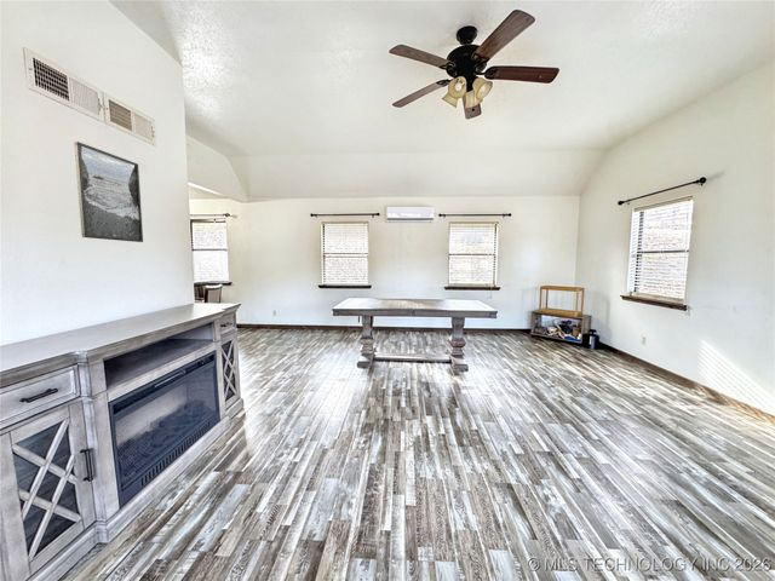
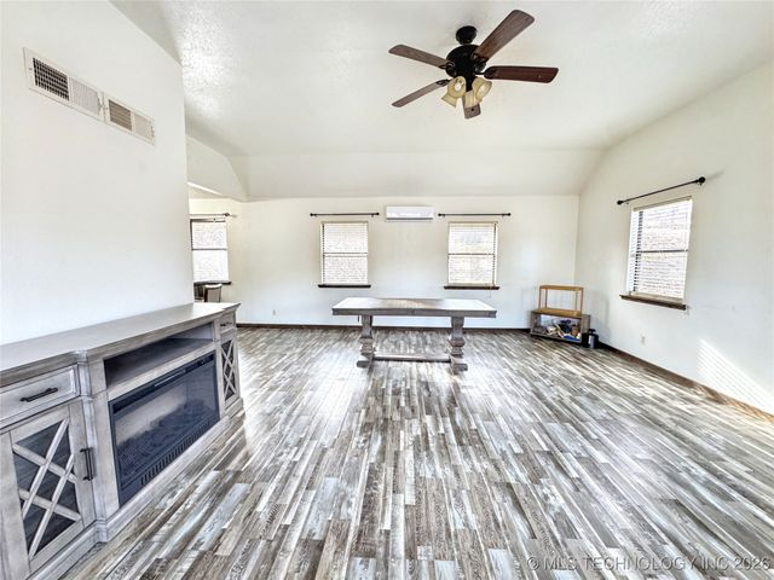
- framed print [73,140,144,243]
